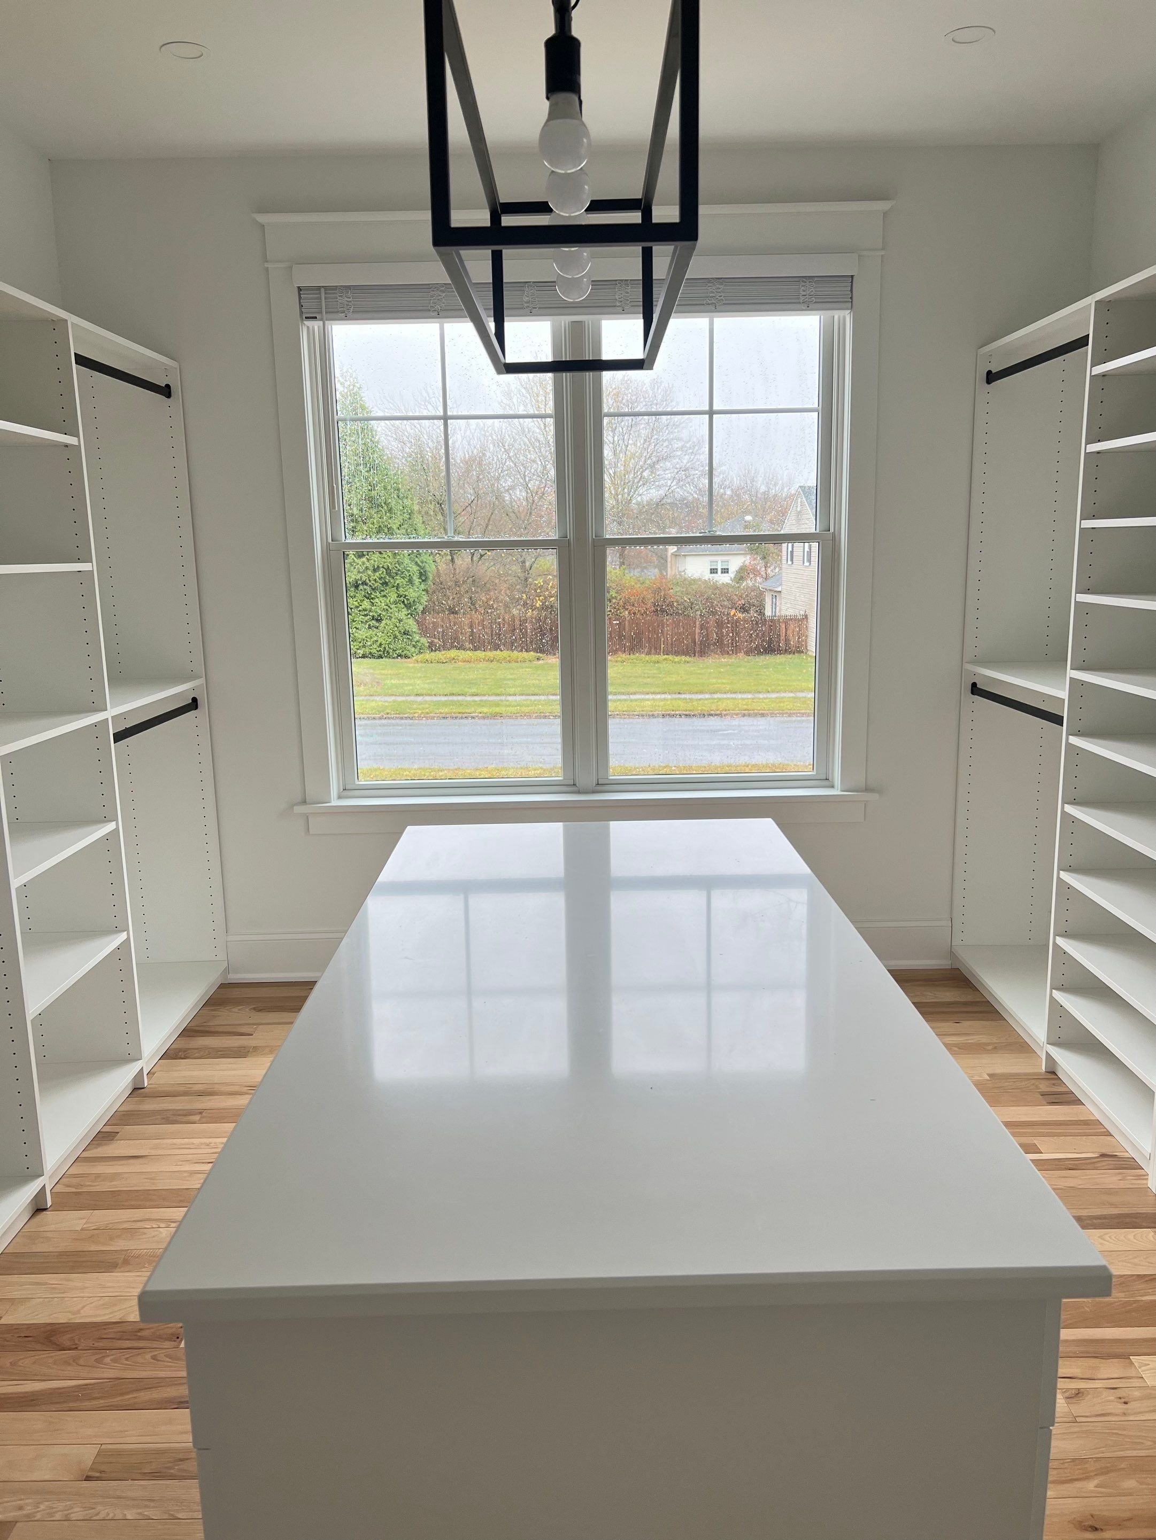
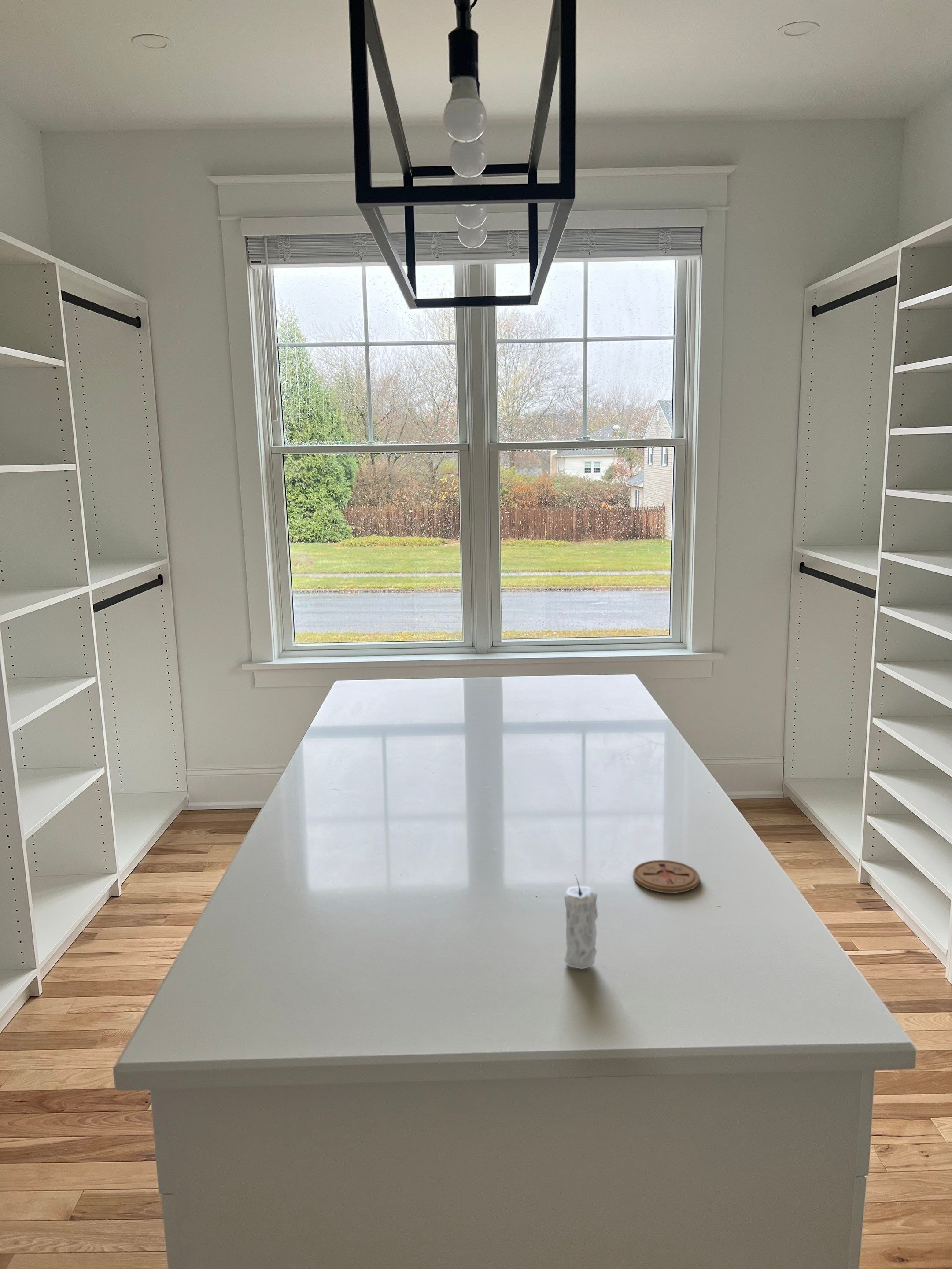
+ candle [564,874,598,969]
+ coaster [632,860,700,893]
